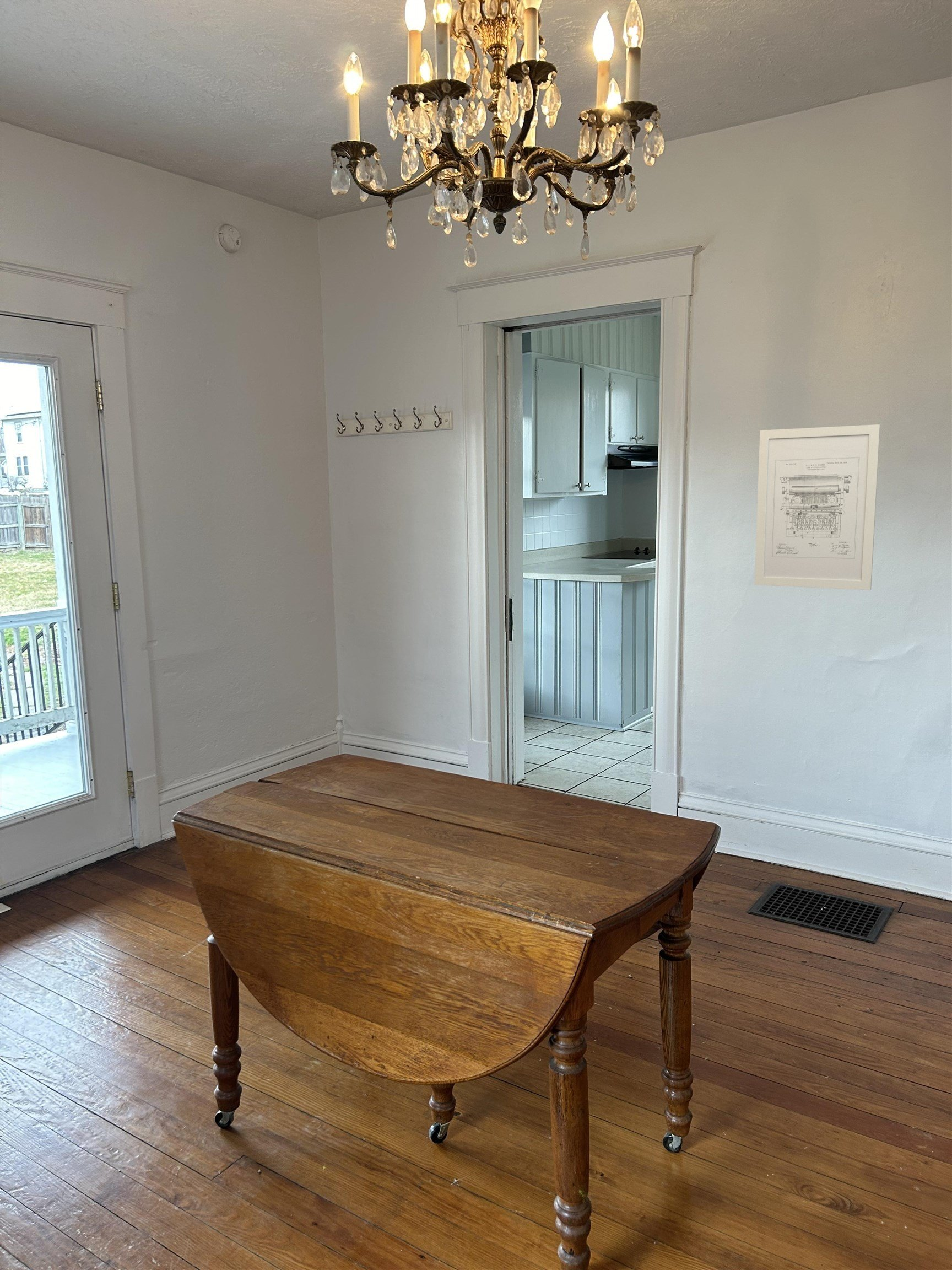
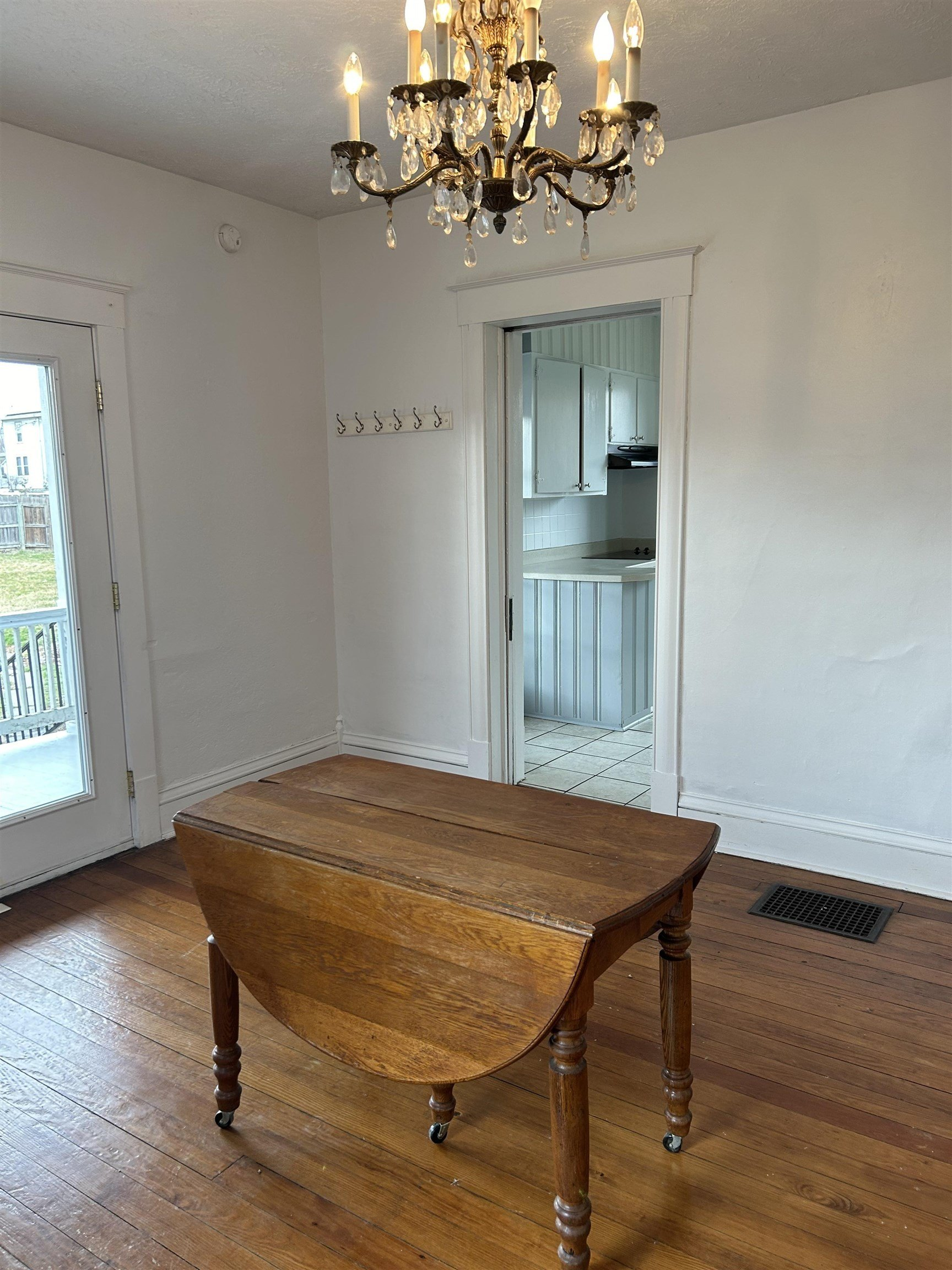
- wall art [754,424,881,591]
